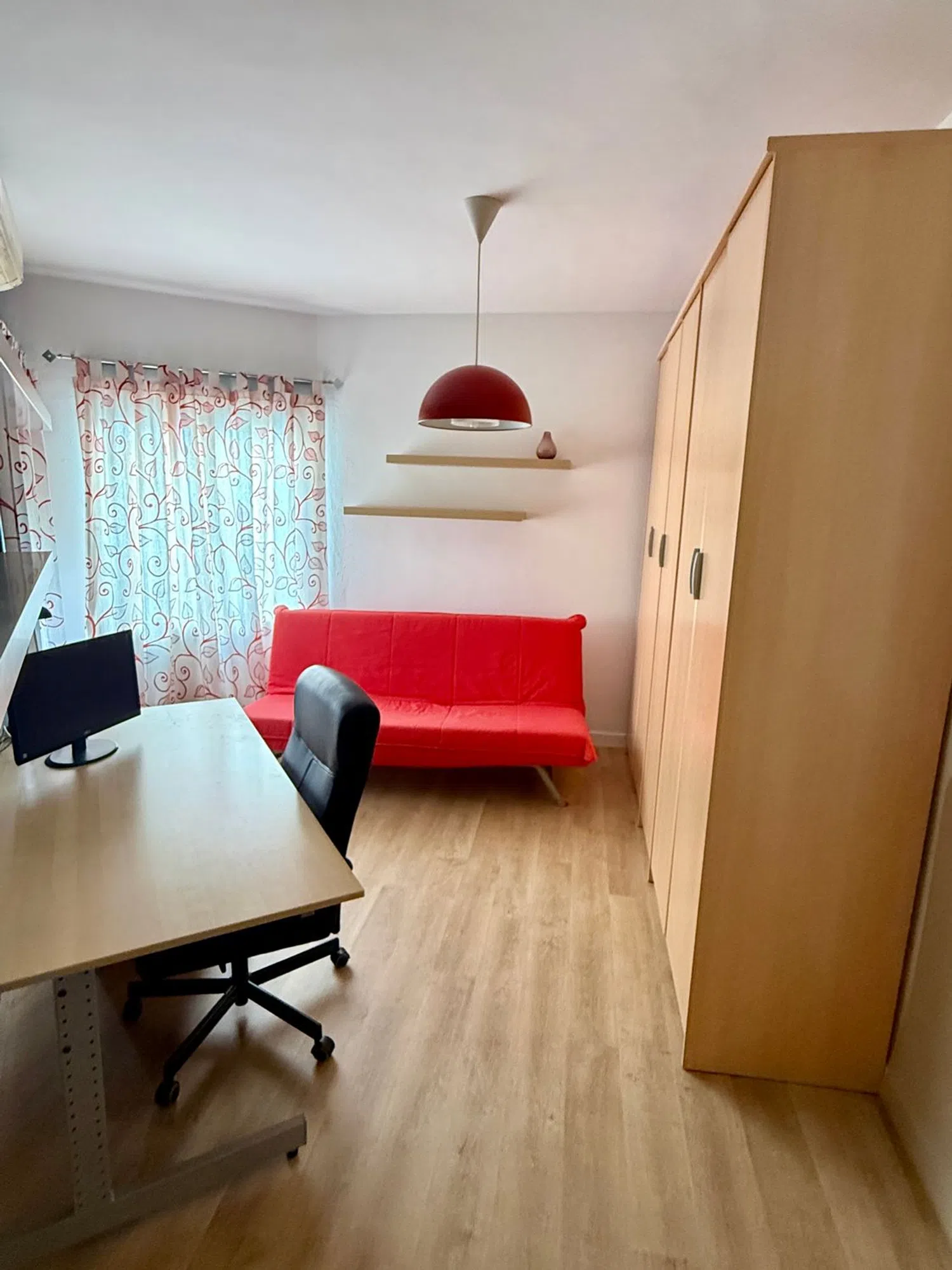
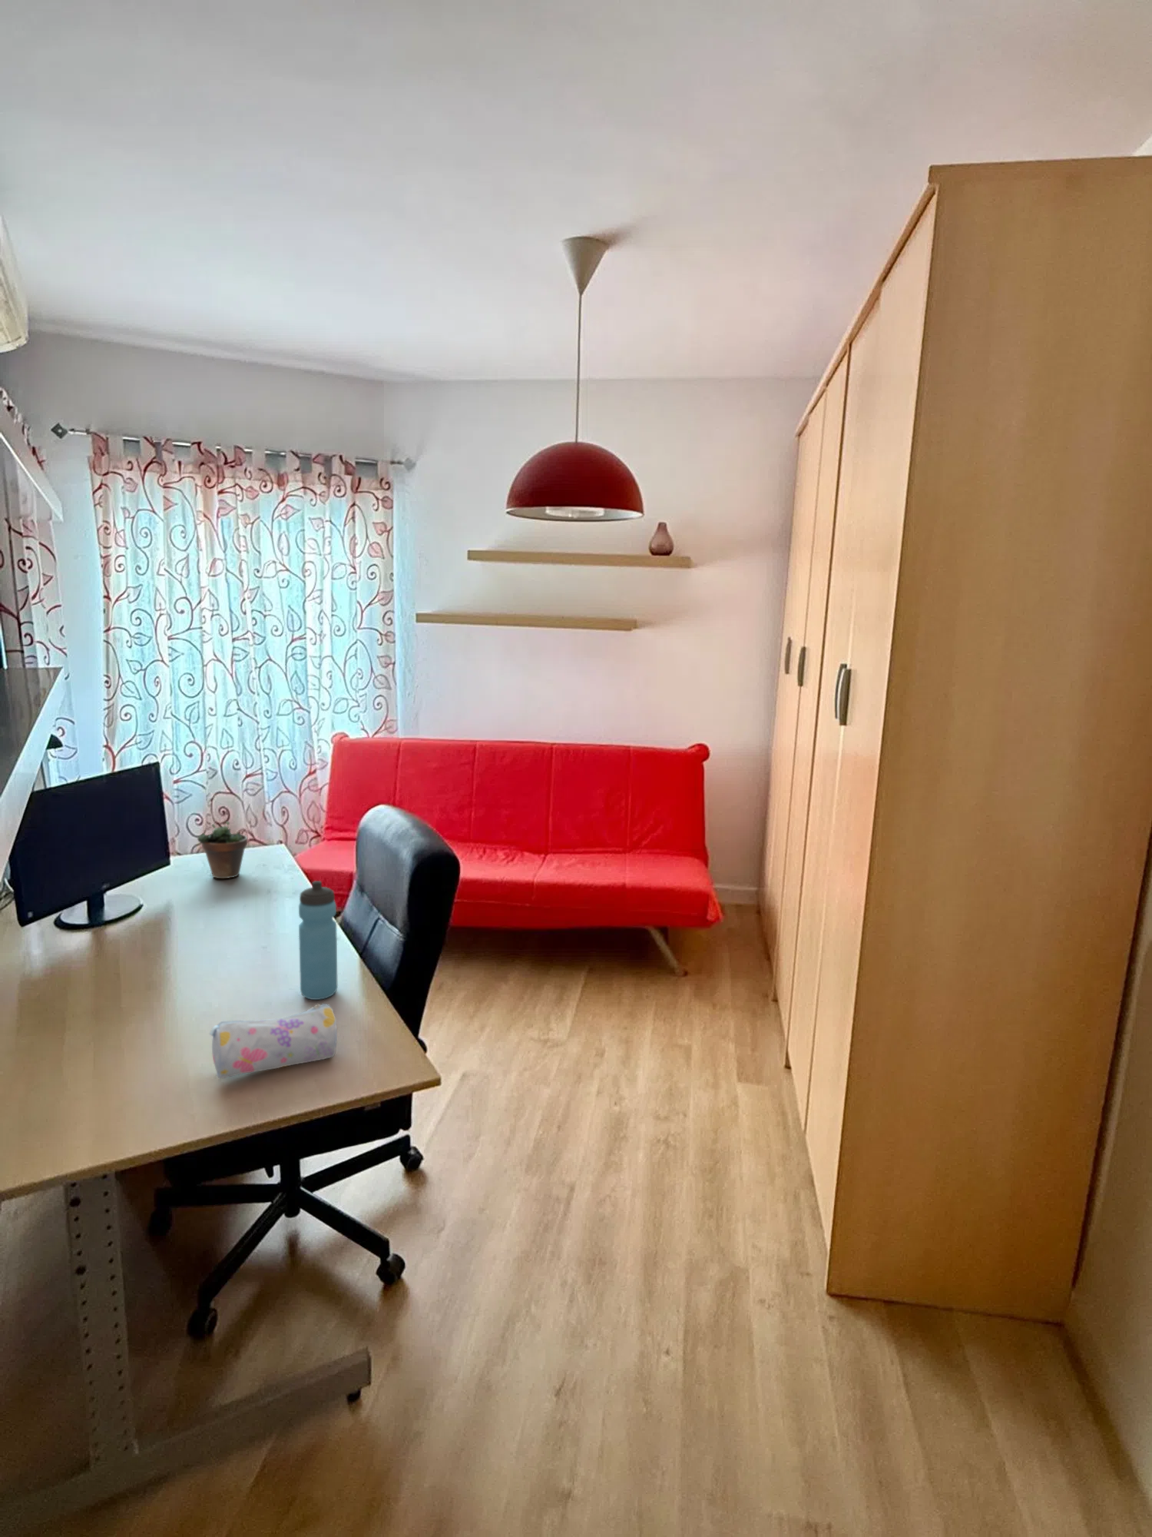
+ water bottle [298,880,339,1001]
+ succulent plant [196,807,248,879]
+ pencil case [209,1003,338,1080]
